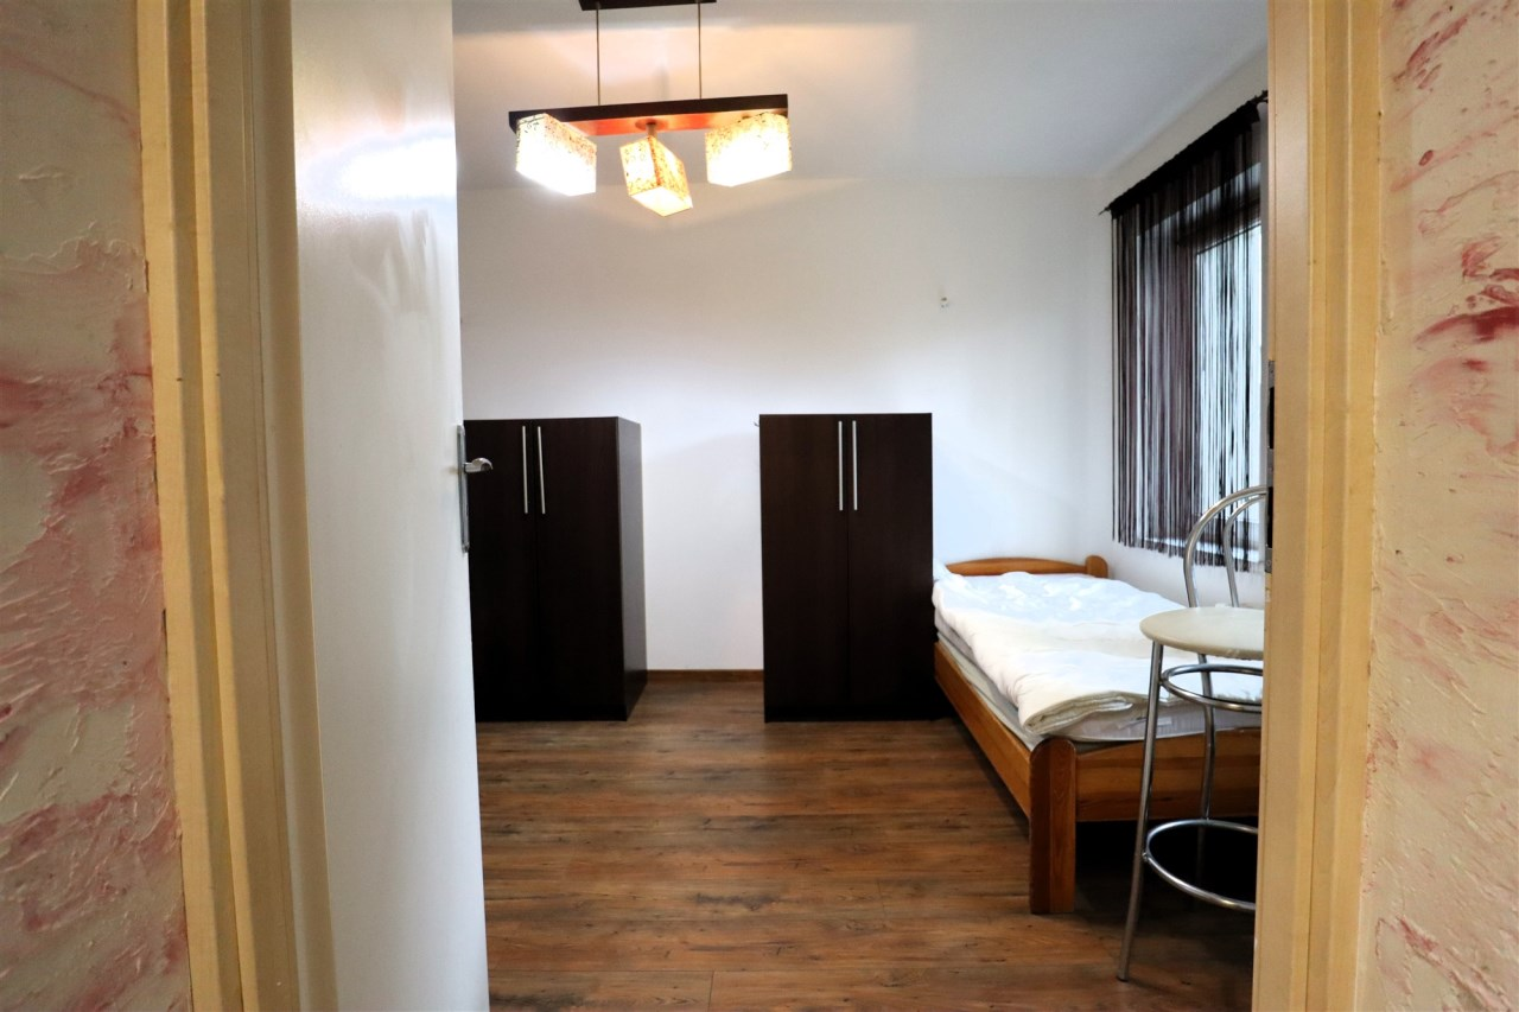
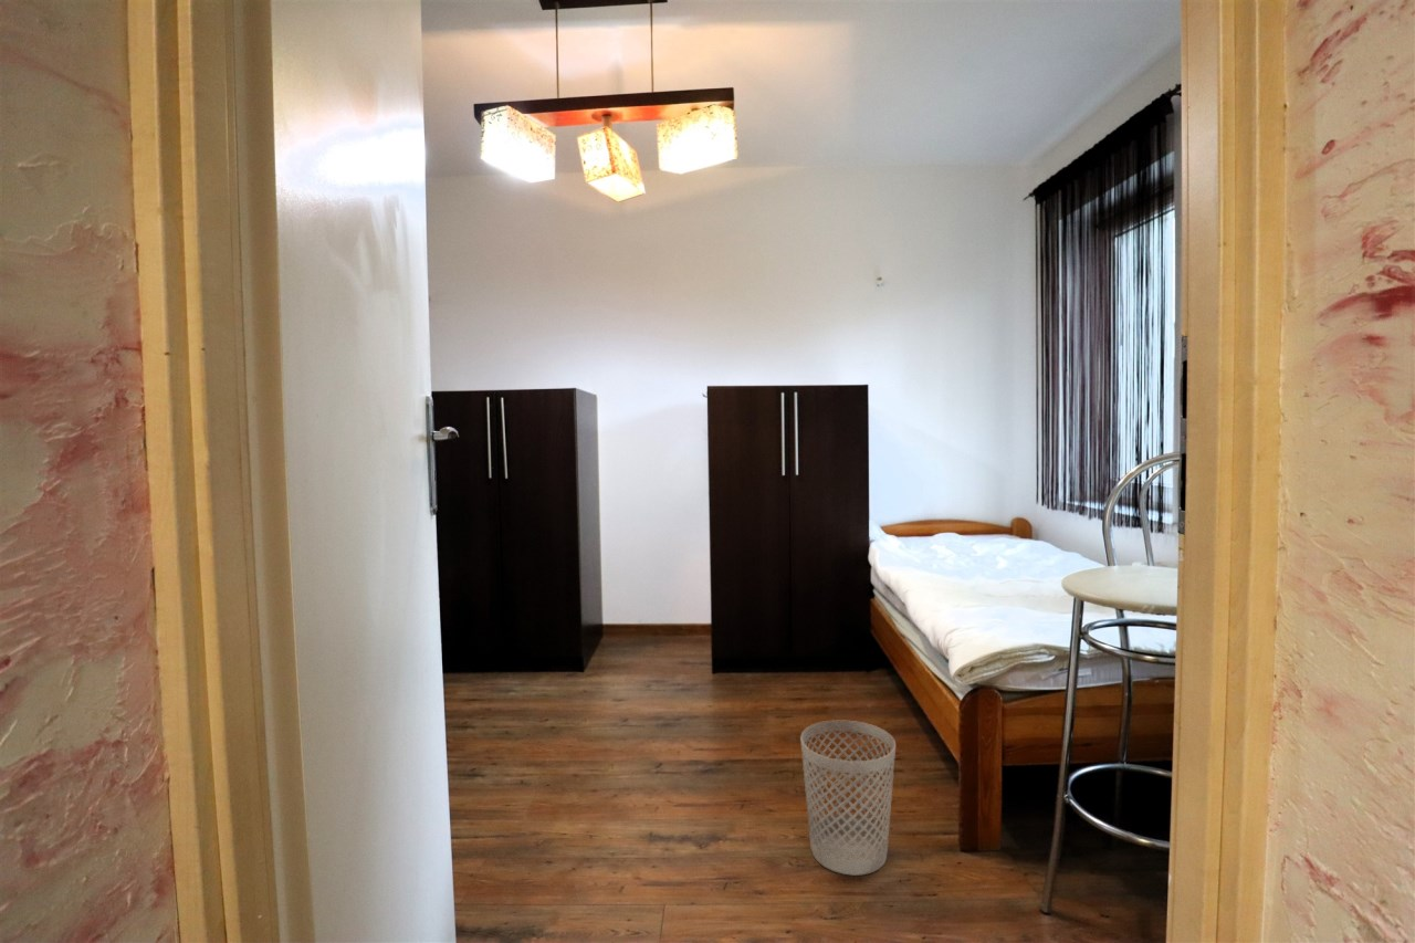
+ wastebasket [799,719,897,877]
